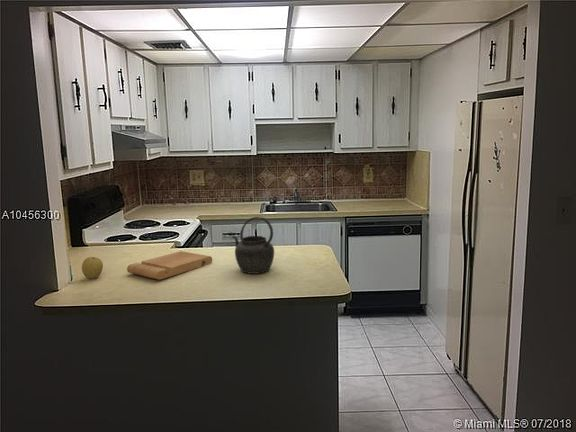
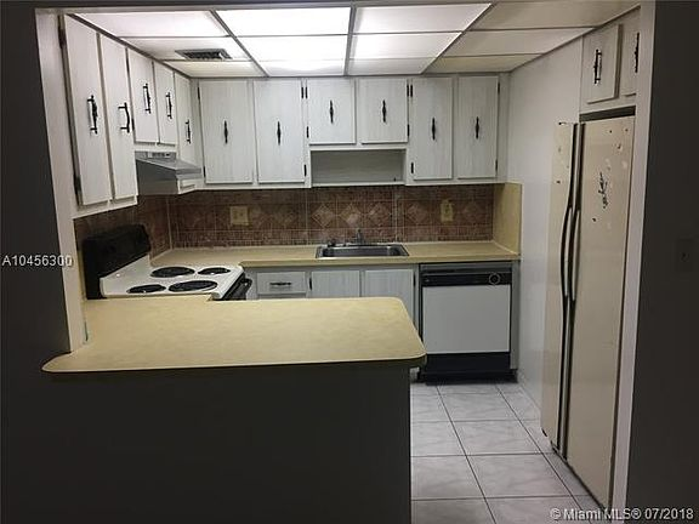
- fruit [81,256,104,280]
- kettle [231,216,275,275]
- cutting board [126,250,213,281]
